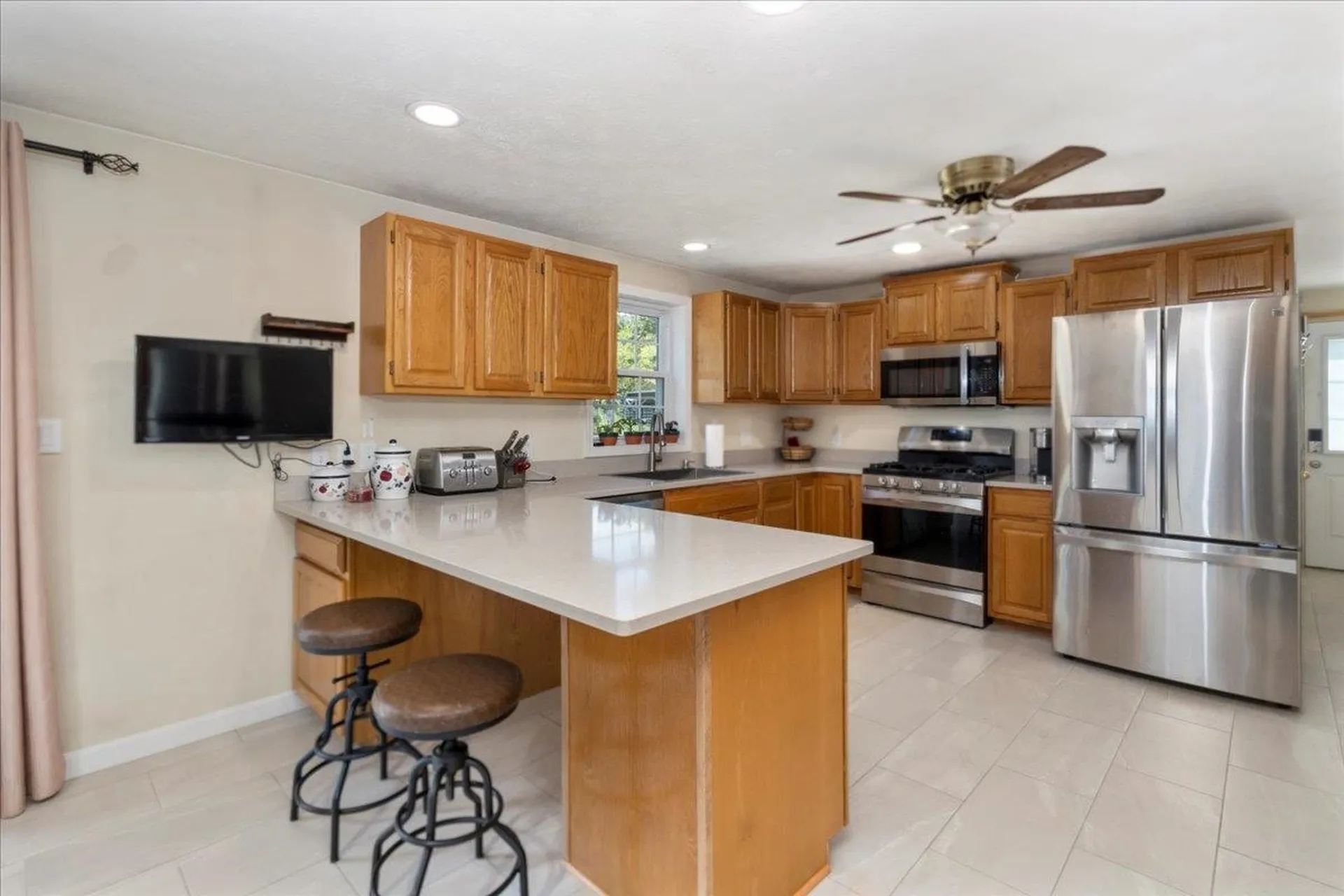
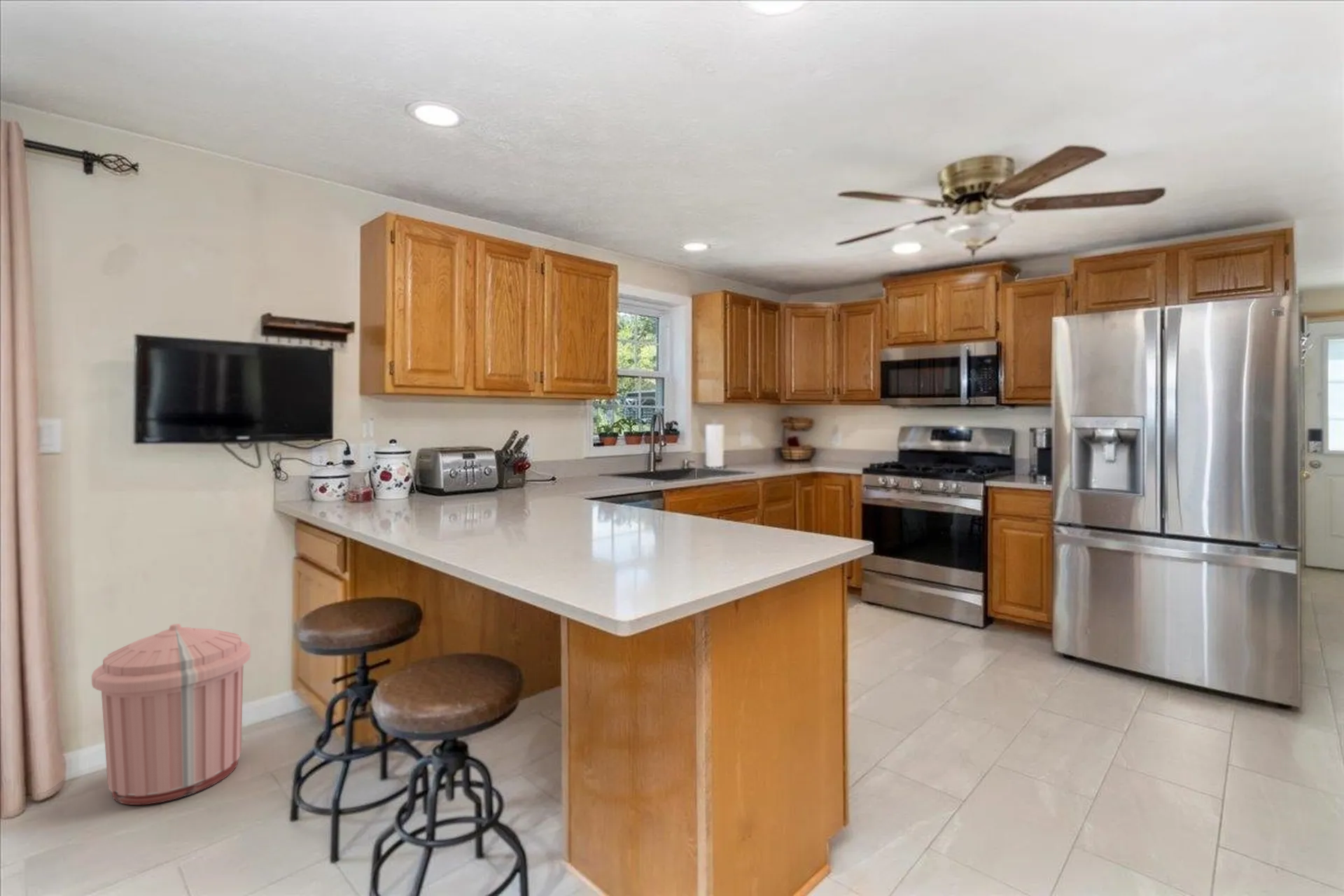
+ trash can [91,623,251,806]
